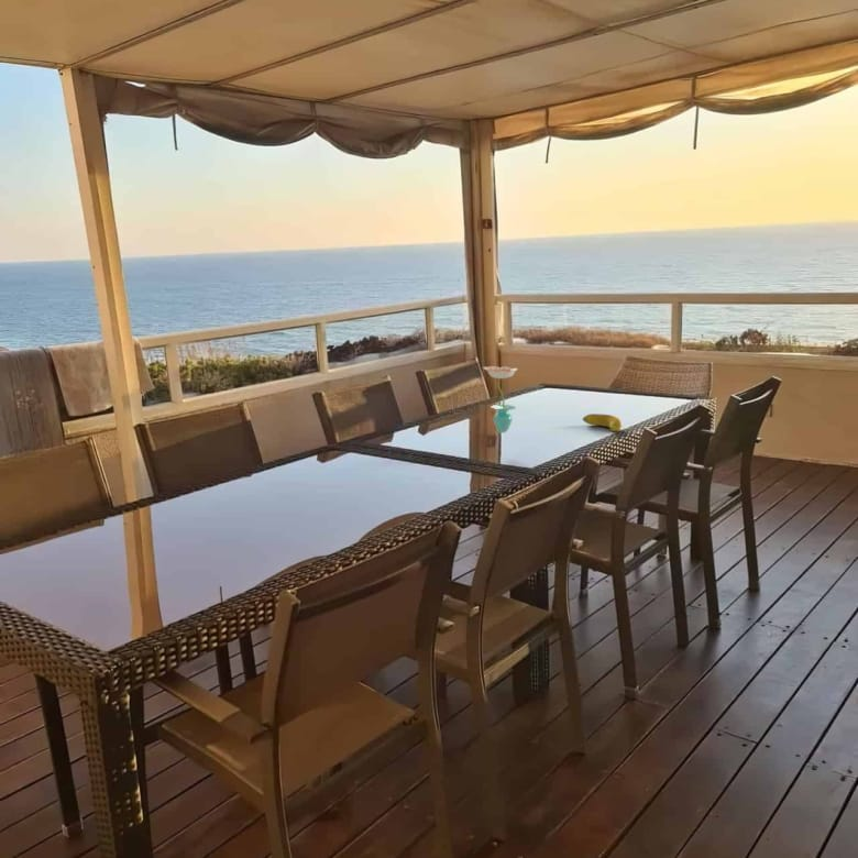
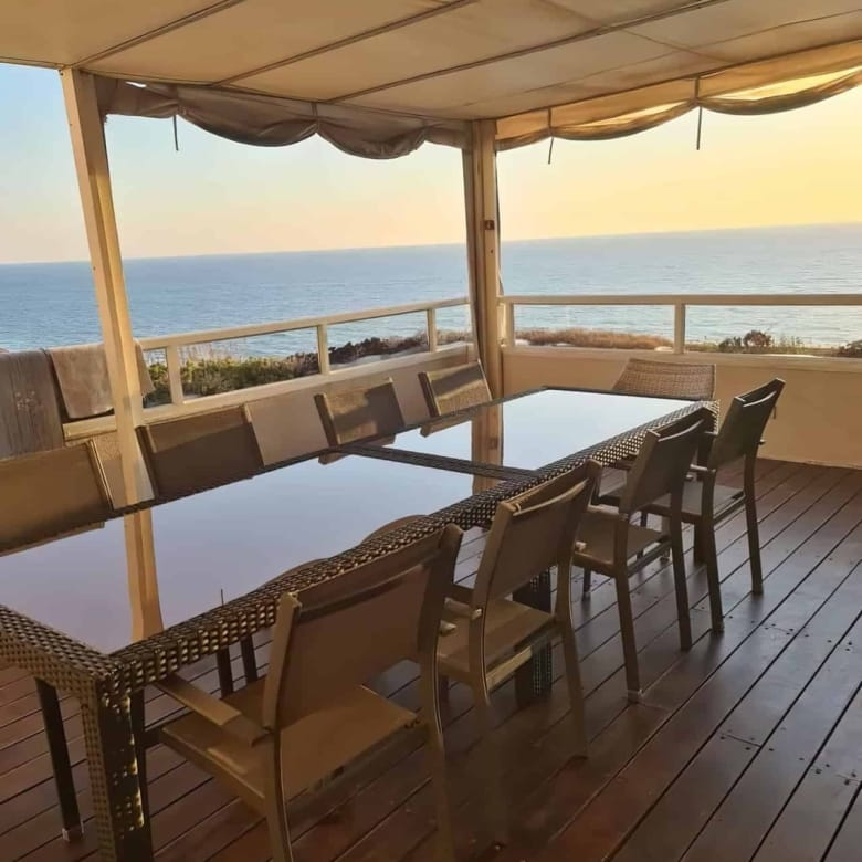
- flower [482,365,518,440]
- banana [582,413,623,432]
